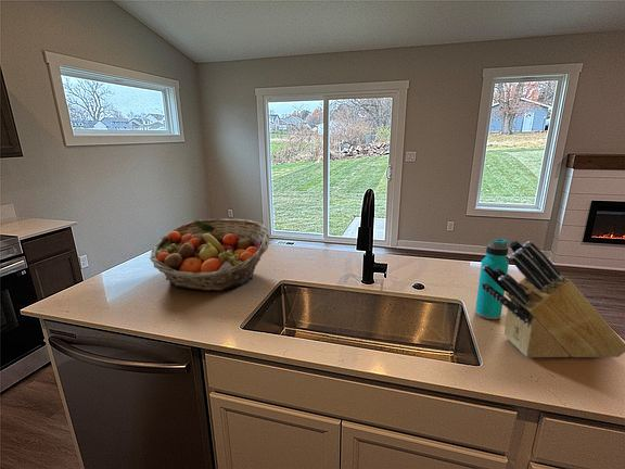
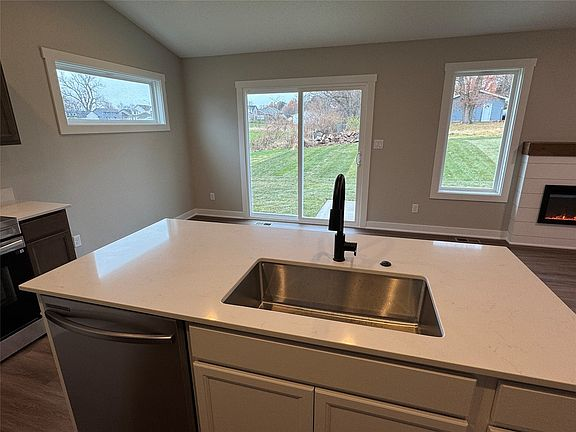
- knife block [482,240,625,358]
- fruit basket [149,218,271,292]
- water bottle [474,238,510,320]
